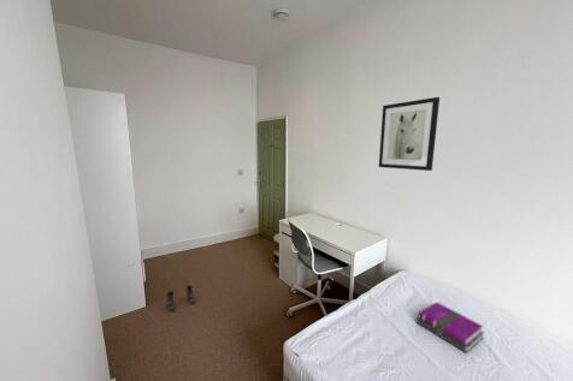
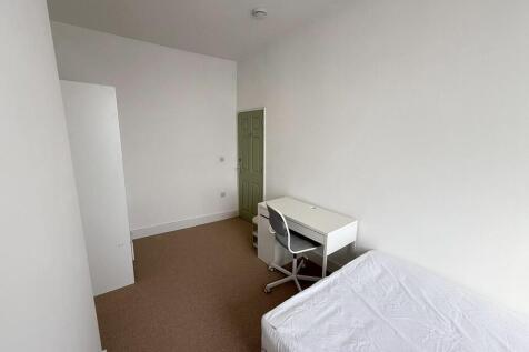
- hardback book [415,300,485,355]
- boots [166,285,196,311]
- wall art [378,96,441,172]
